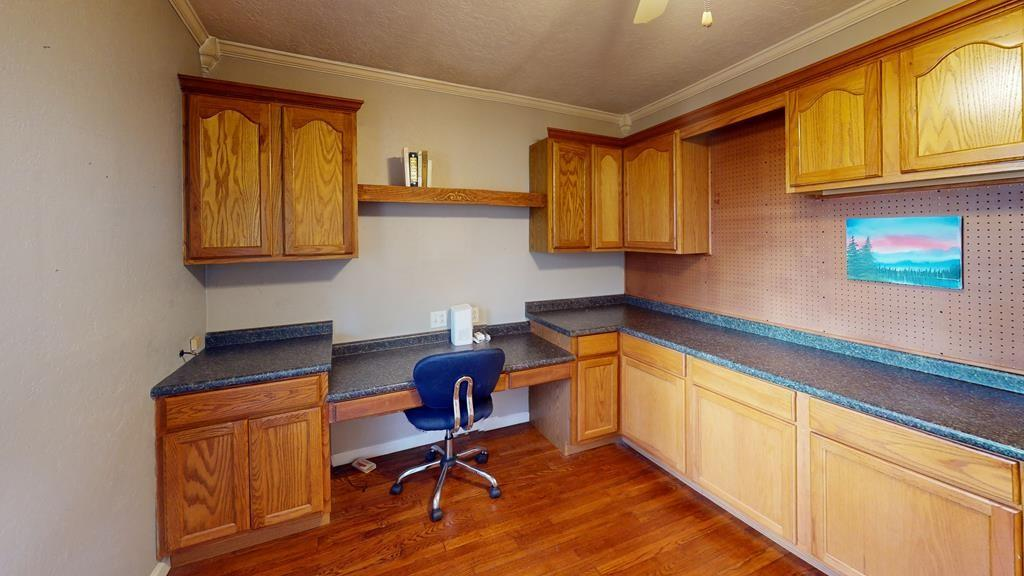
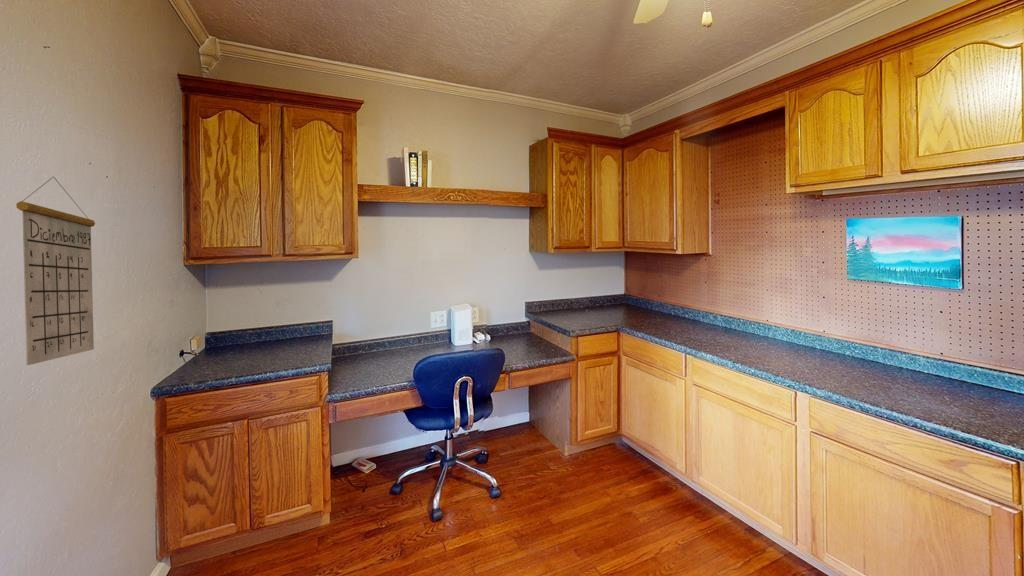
+ calendar [15,176,96,366]
